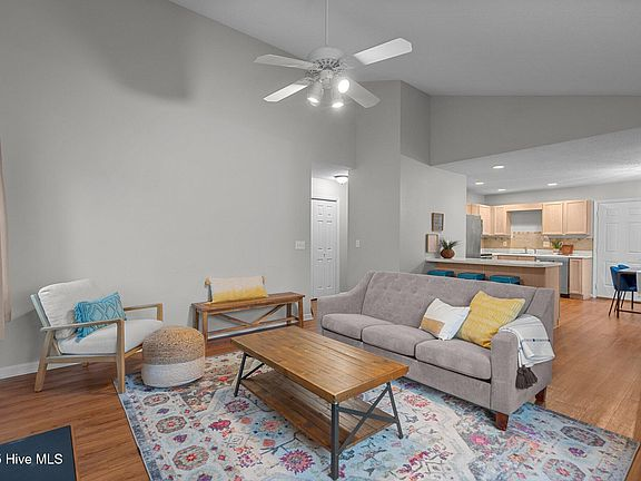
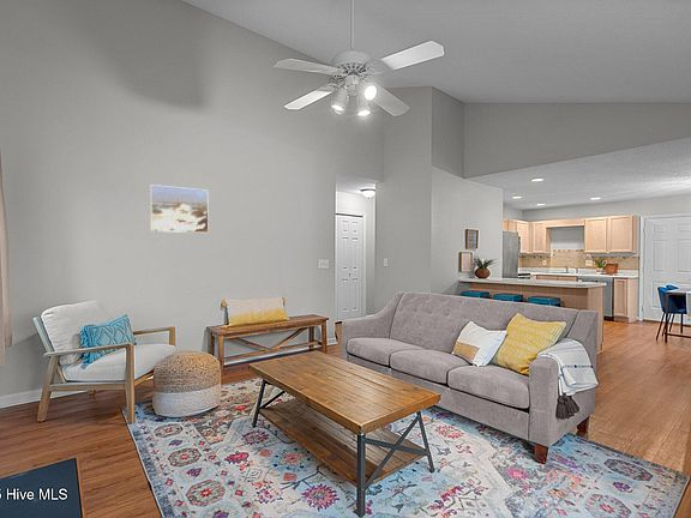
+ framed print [149,183,210,234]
